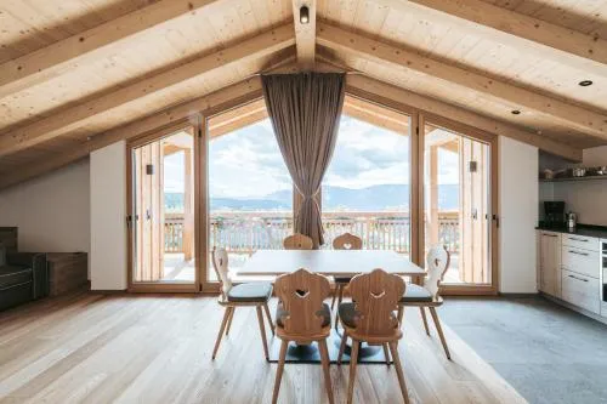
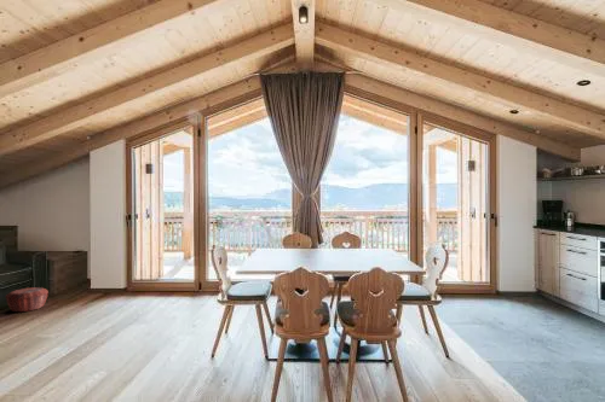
+ woven basket [5,286,50,313]
